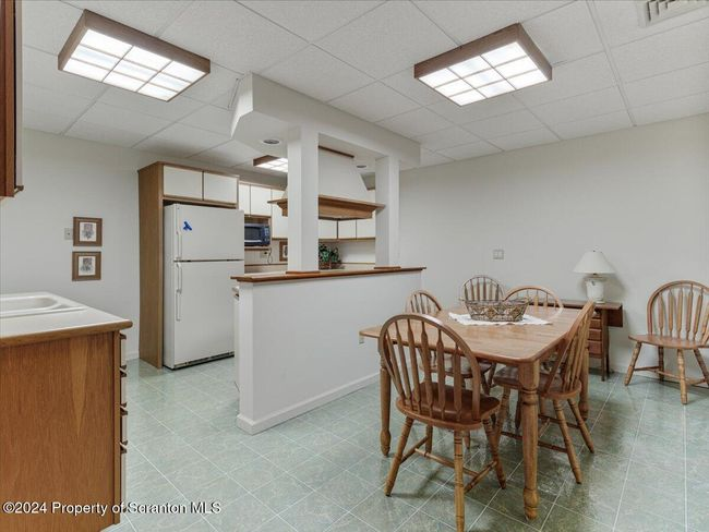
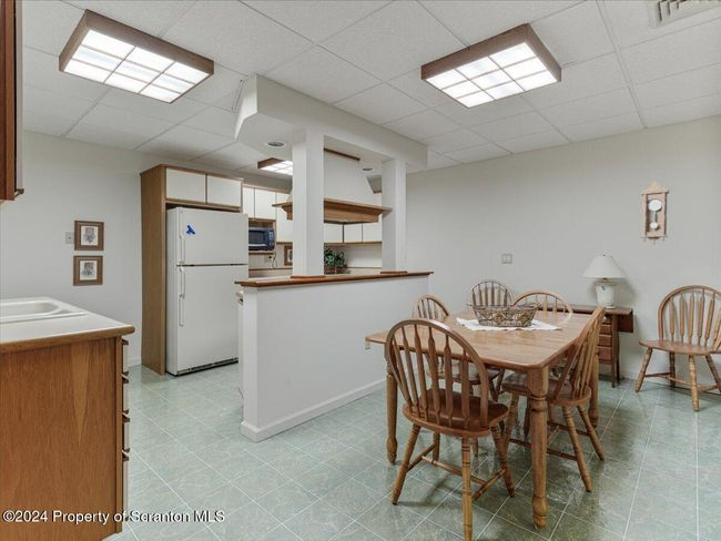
+ pendulum clock [639,181,670,246]
